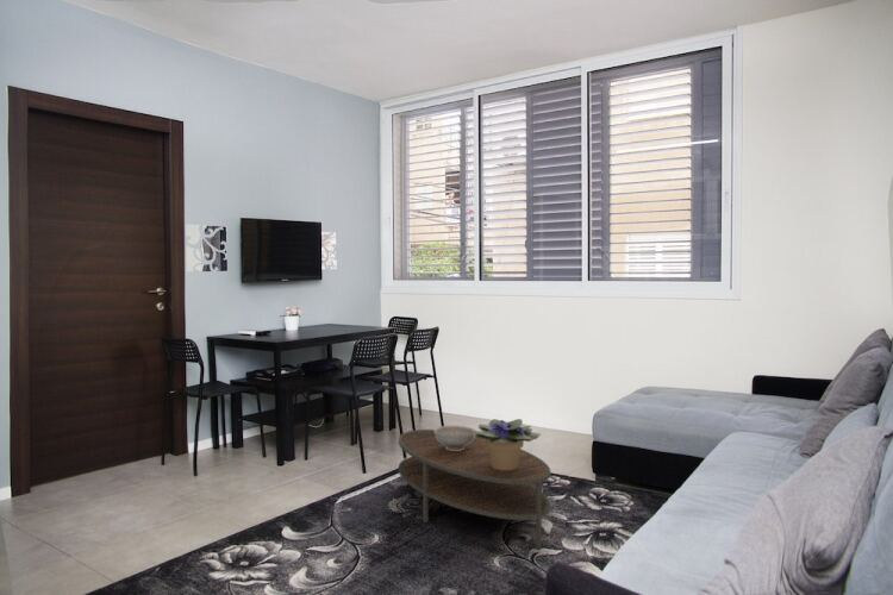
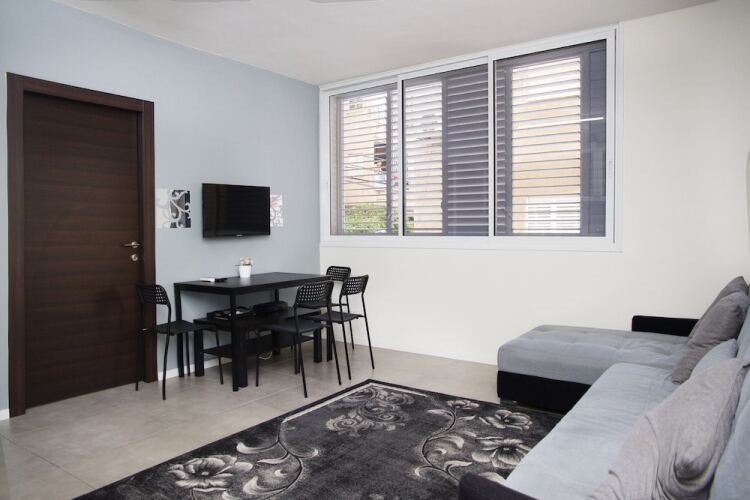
- decorative bowl [433,425,476,451]
- coffee table [398,428,551,550]
- potted flower [473,418,542,470]
